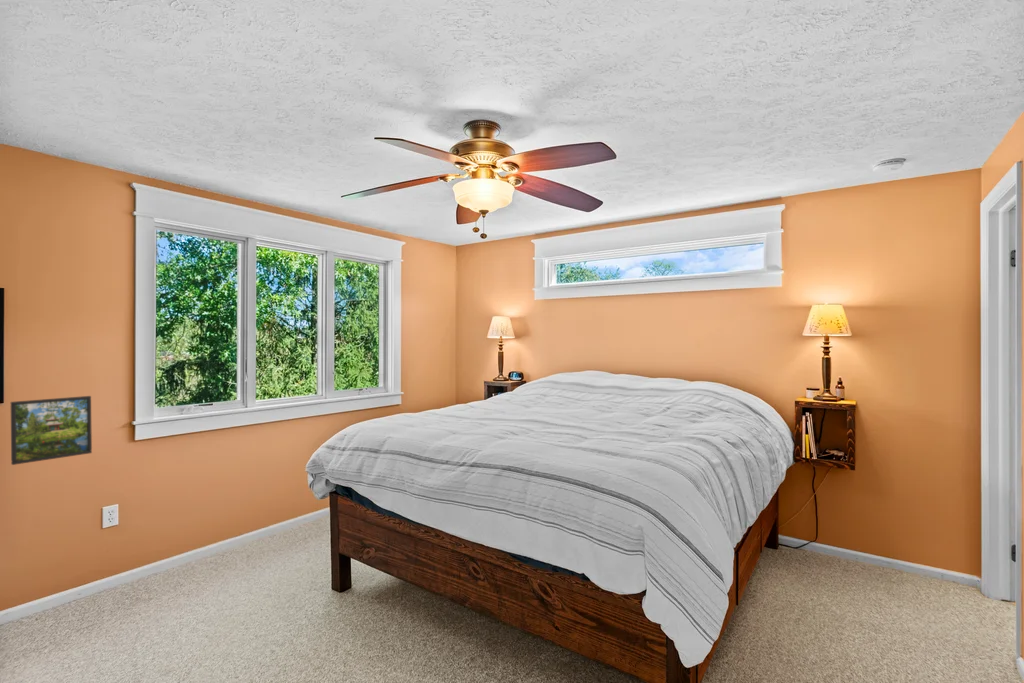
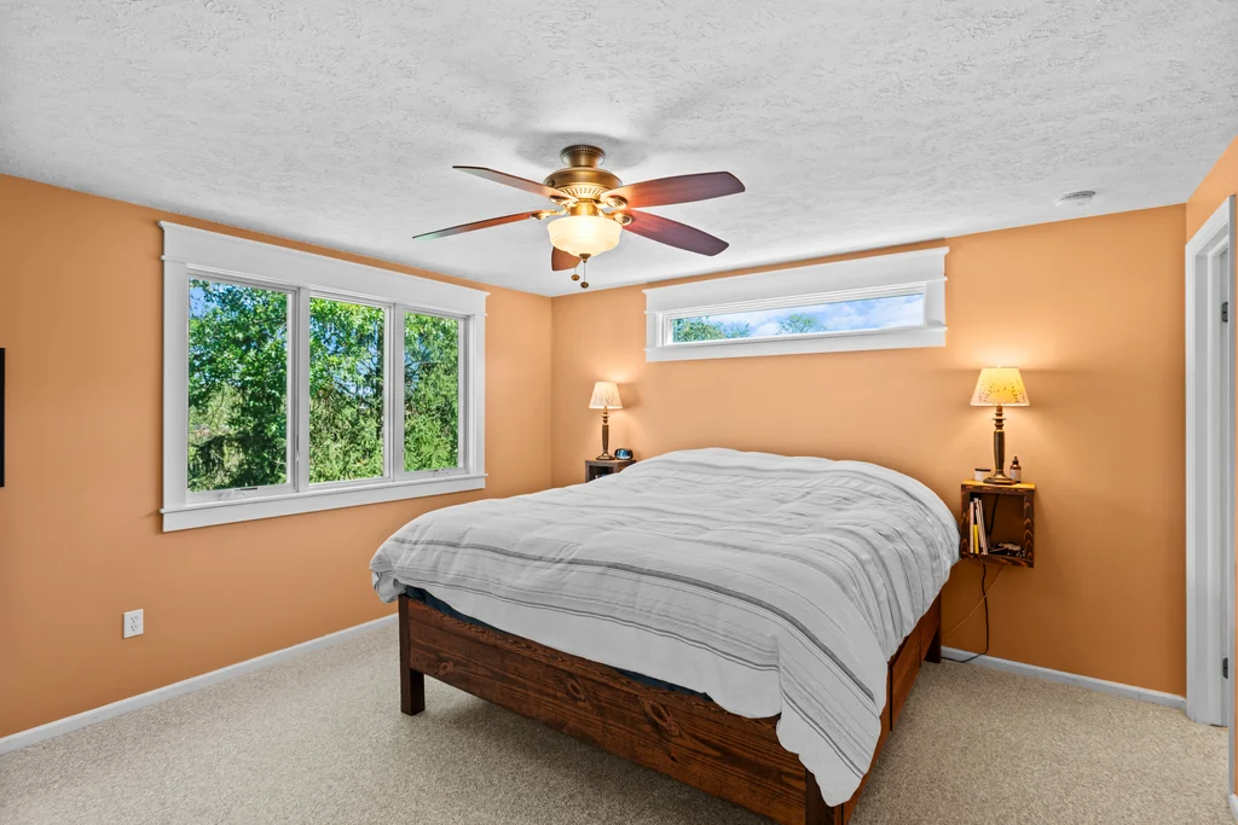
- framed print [10,395,93,466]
